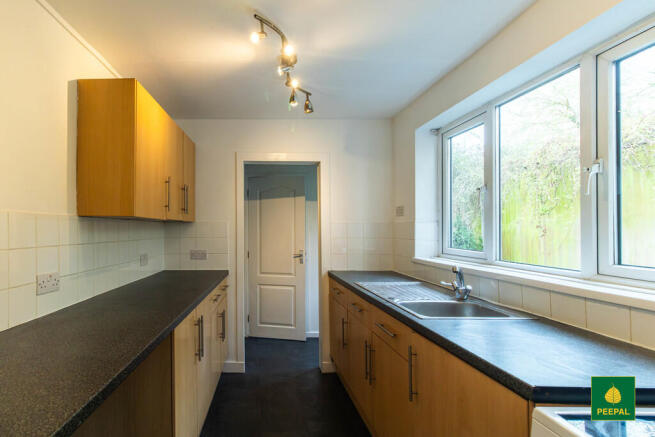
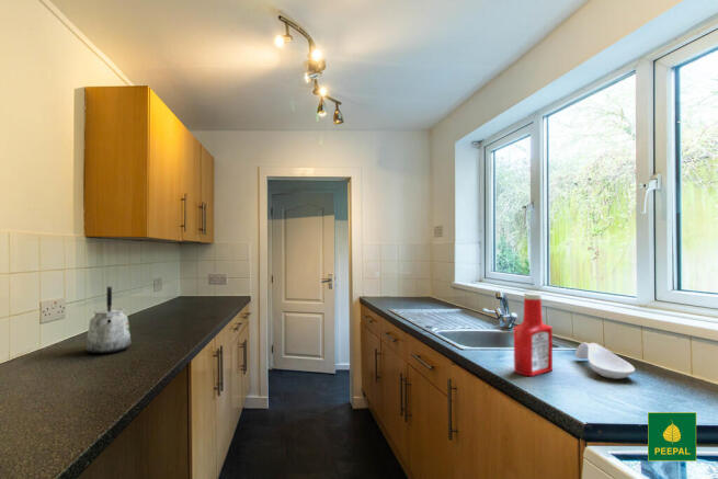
+ kettle [86,285,132,354]
+ spoon rest [574,342,636,380]
+ soap bottle [513,292,554,377]
